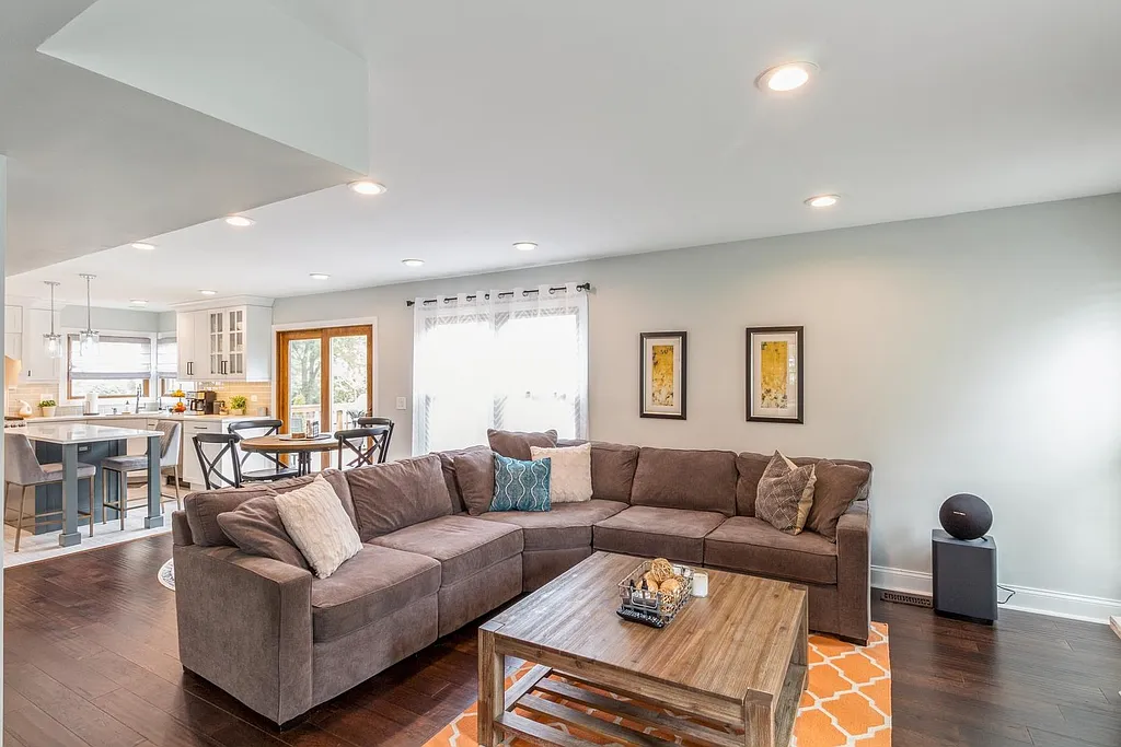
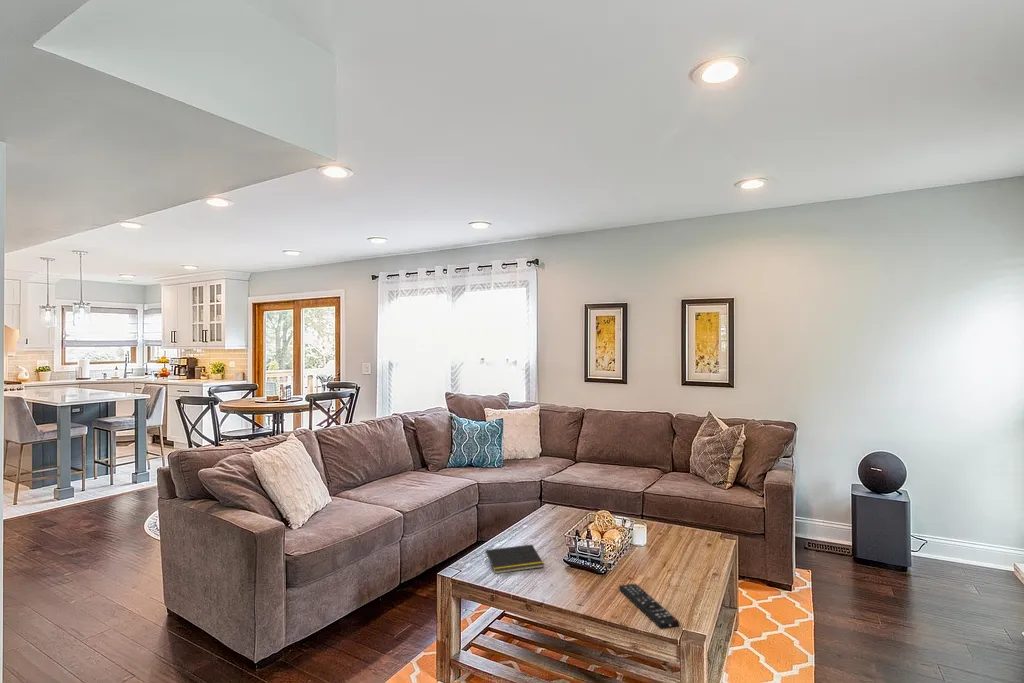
+ remote control [618,583,680,630]
+ notepad [484,544,545,575]
